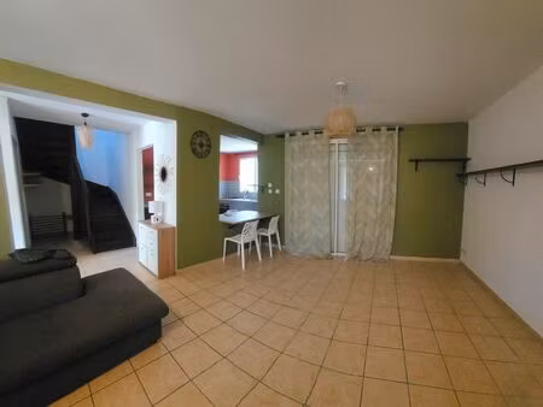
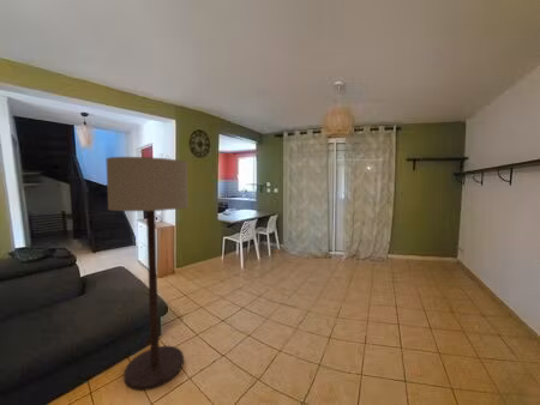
+ floor lamp [104,156,190,392]
